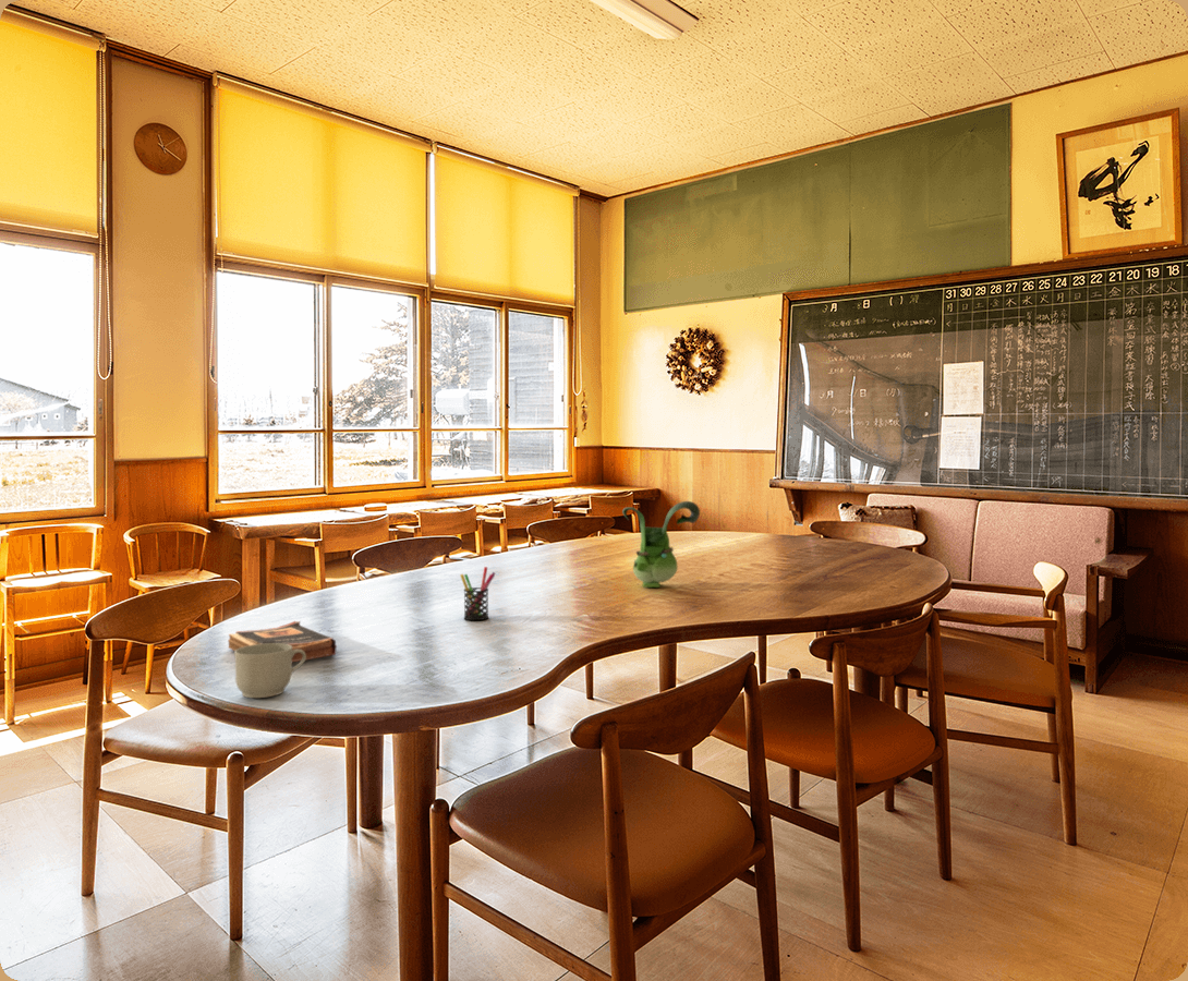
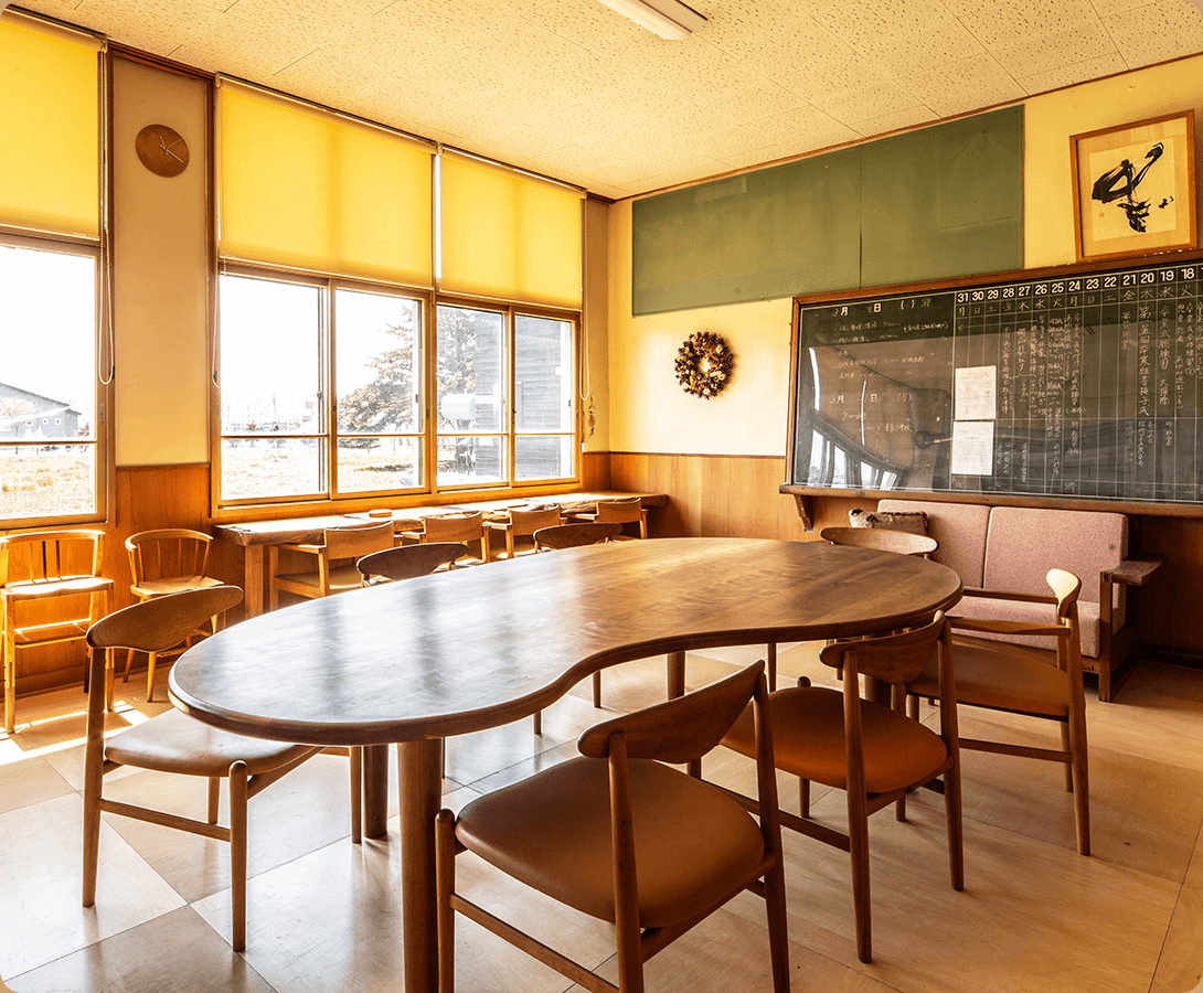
- book [227,620,338,663]
- toy figurine [621,500,701,589]
- mug [233,643,306,699]
- pen holder [459,566,496,621]
